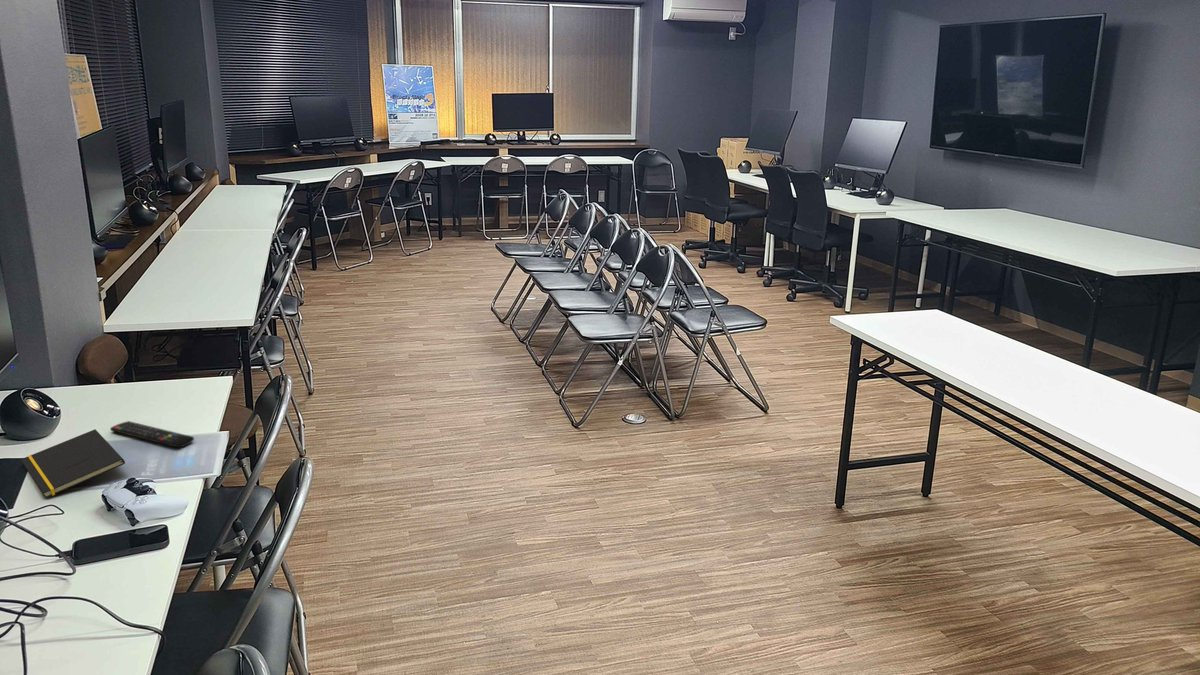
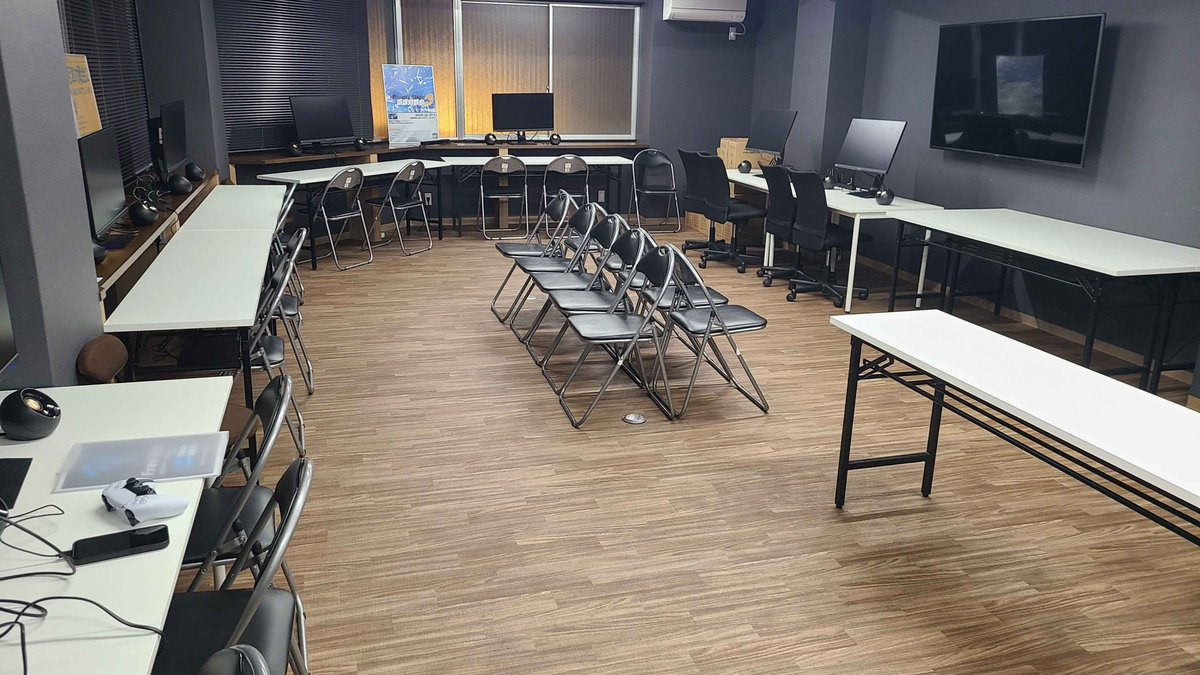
- remote control [109,420,195,448]
- notepad [20,428,126,499]
